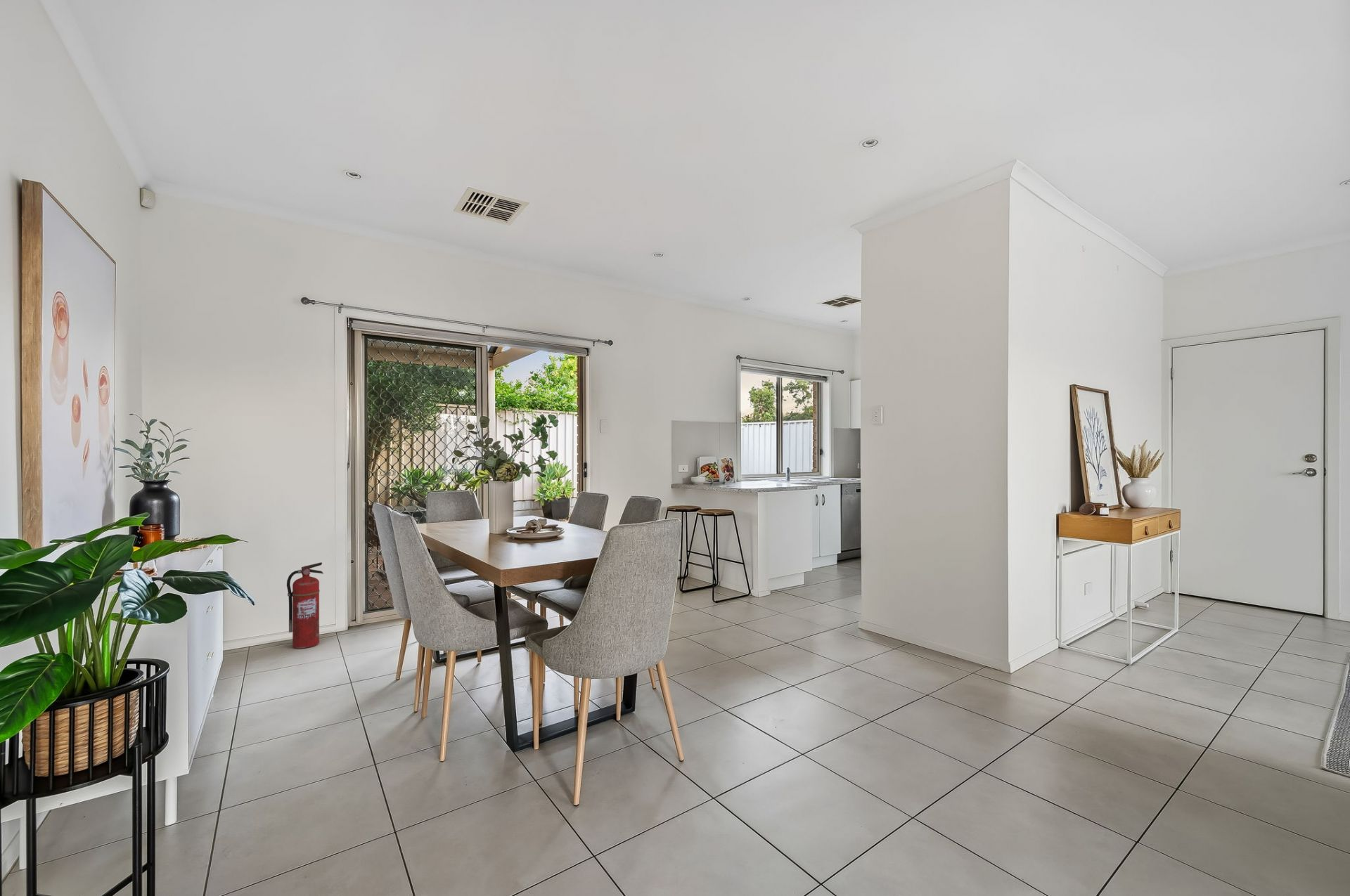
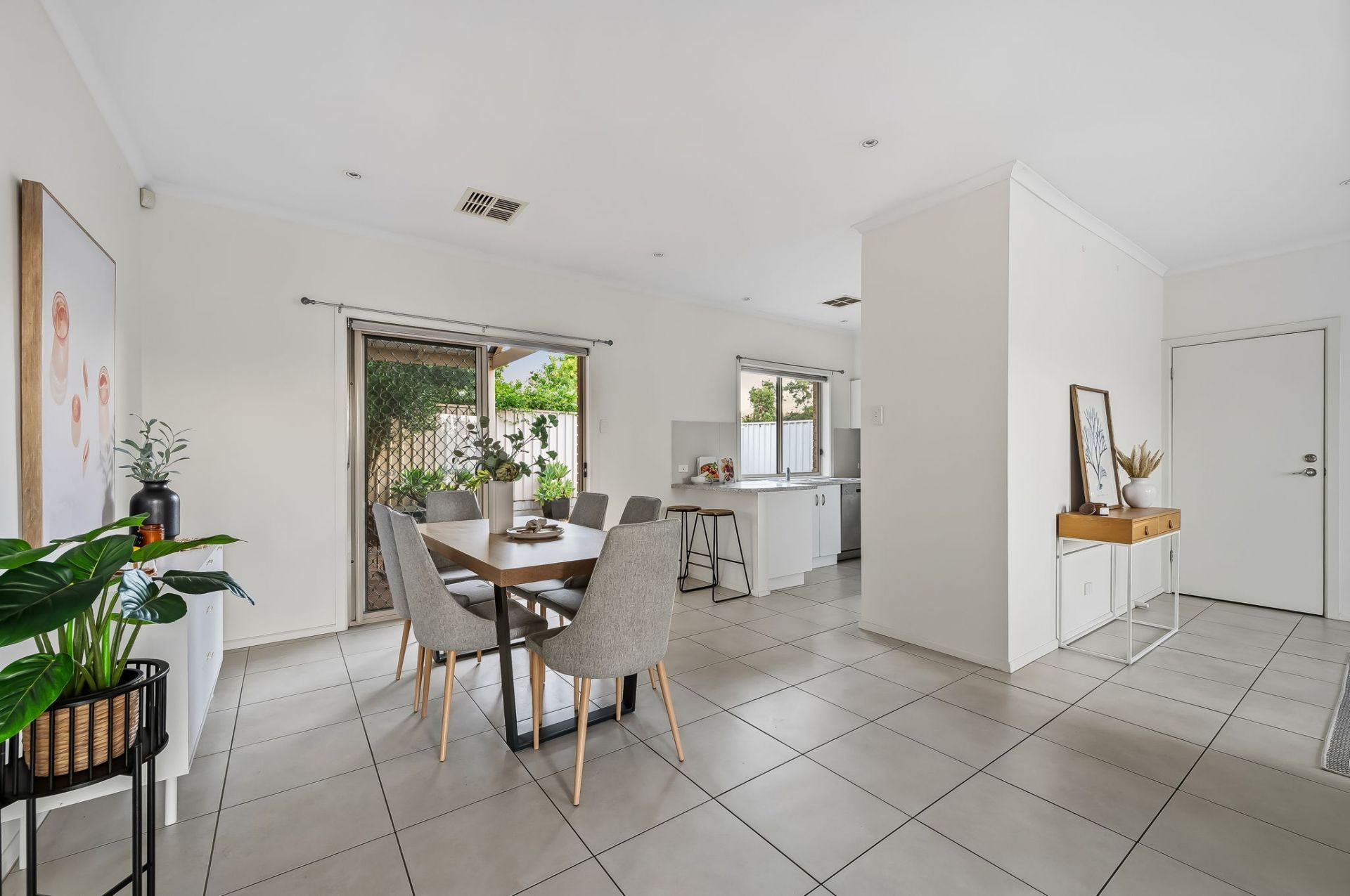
- fire extinguisher [286,561,324,649]
